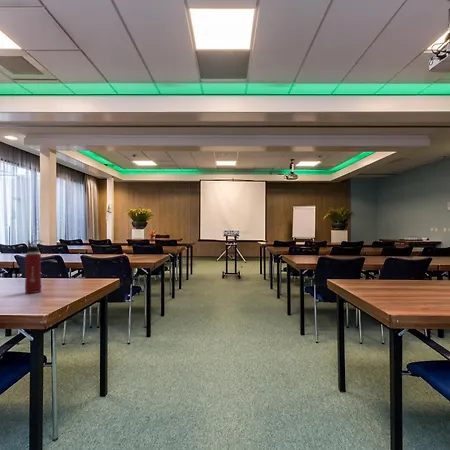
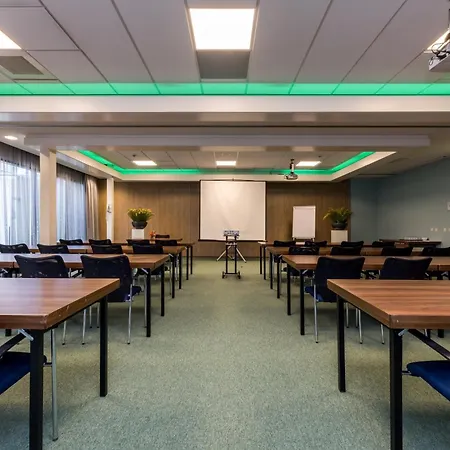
- water bottle [24,239,42,294]
